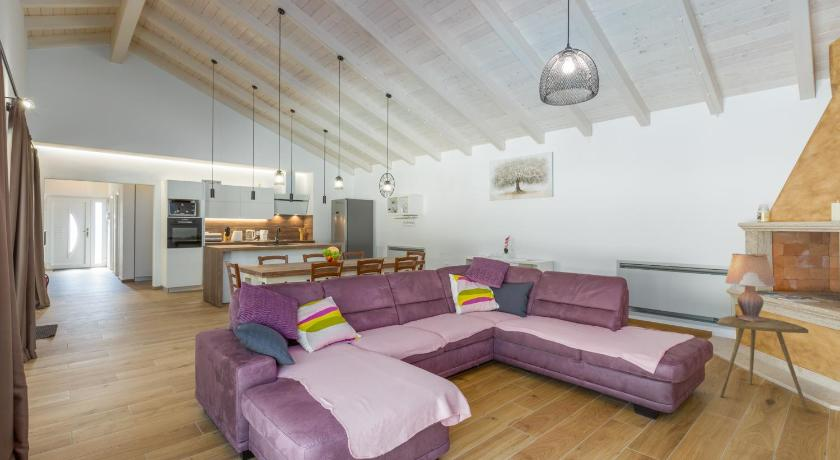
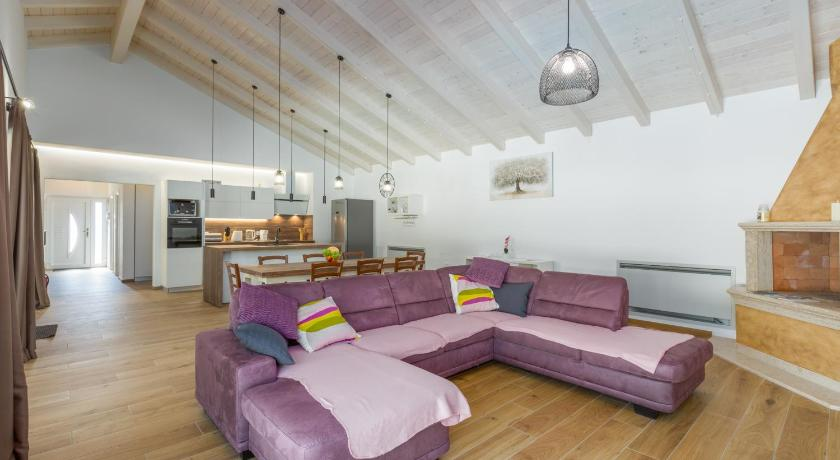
- lamp [724,252,777,322]
- side table [717,314,809,411]
